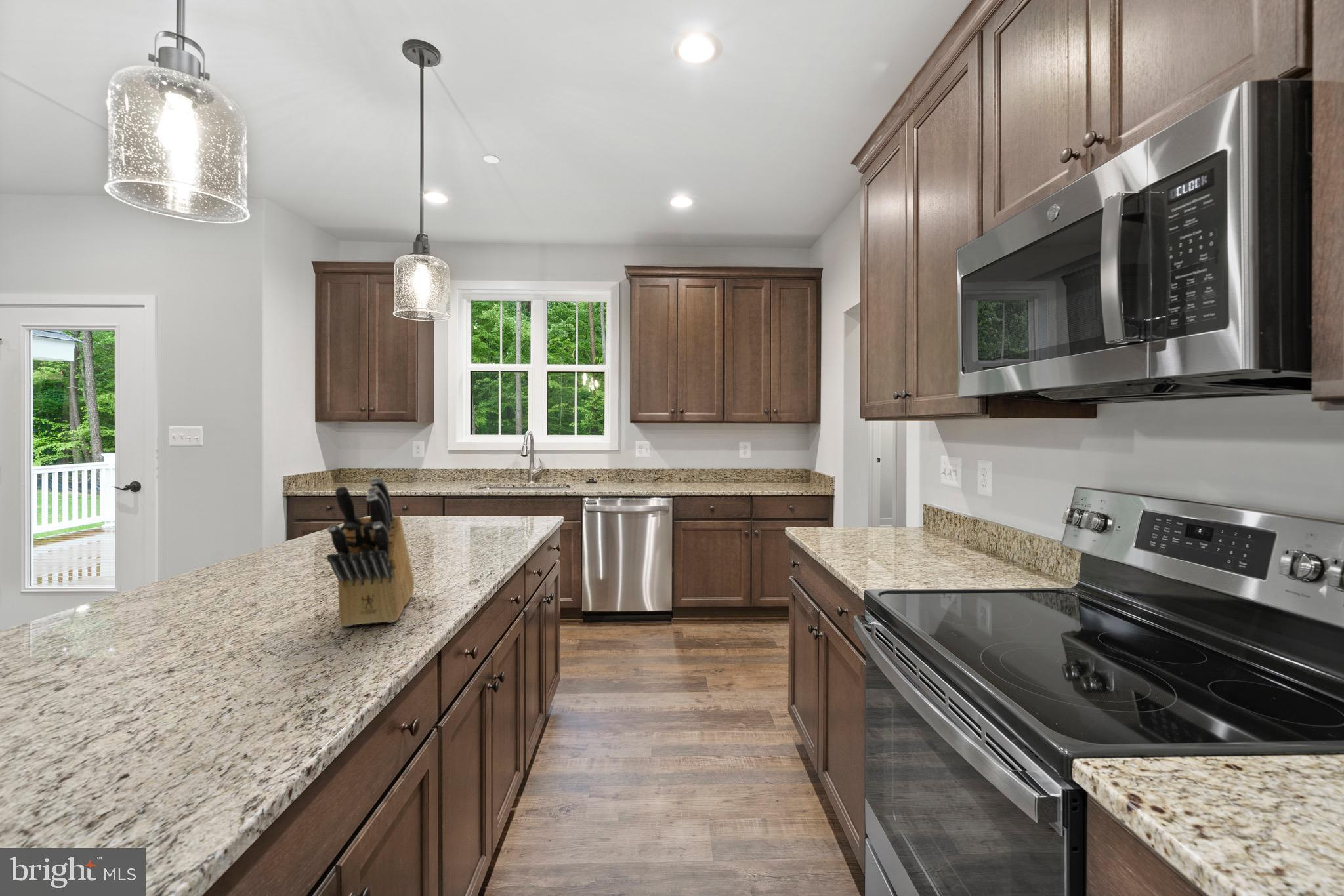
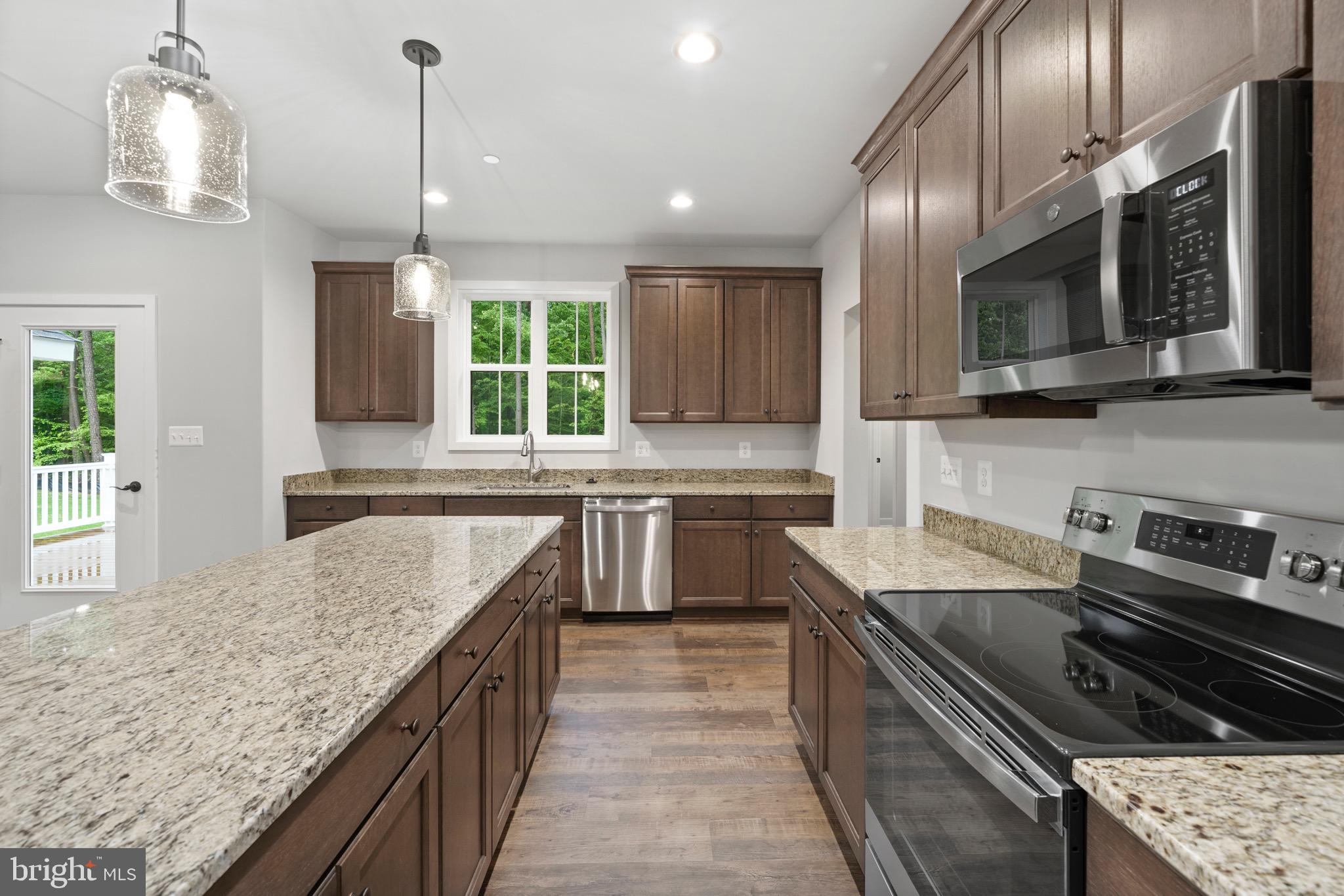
- knife block [326,476,415,627]
